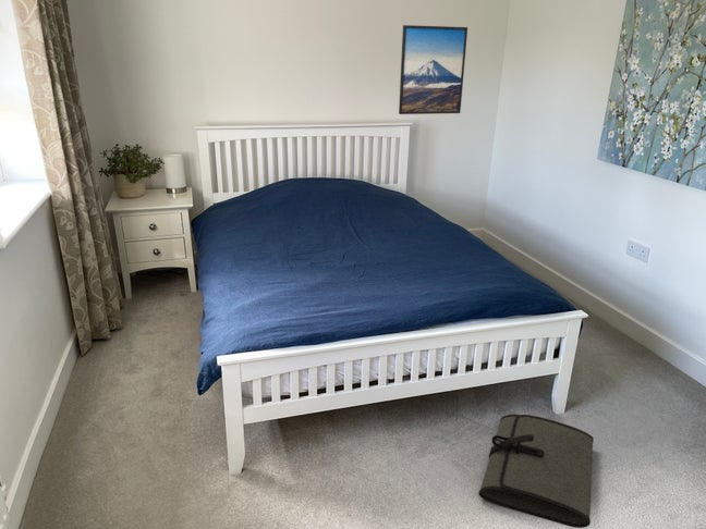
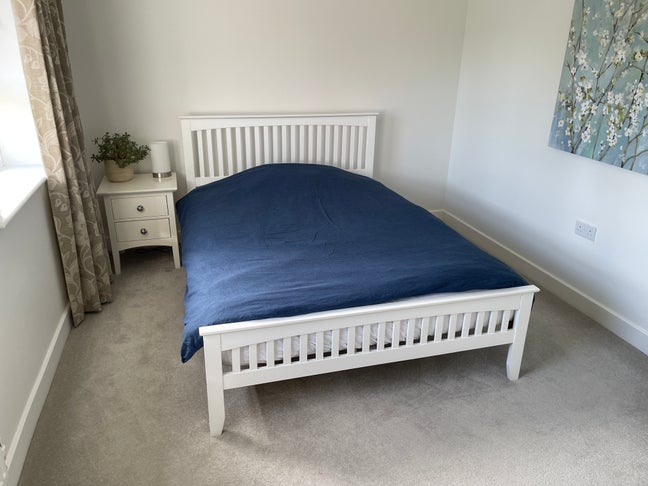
- tool roll [477,414,595,529]
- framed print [398,24,468,115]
